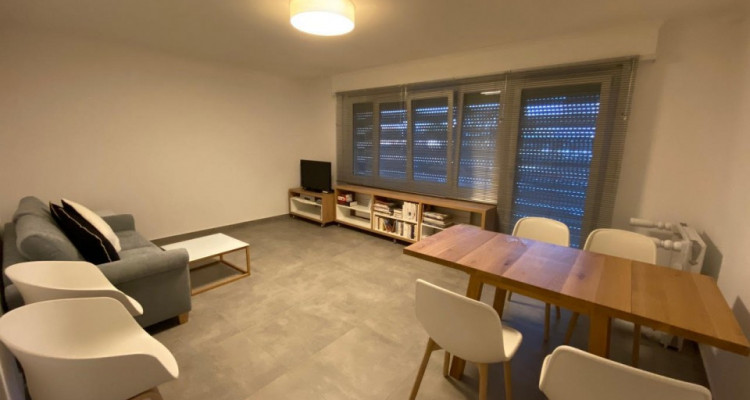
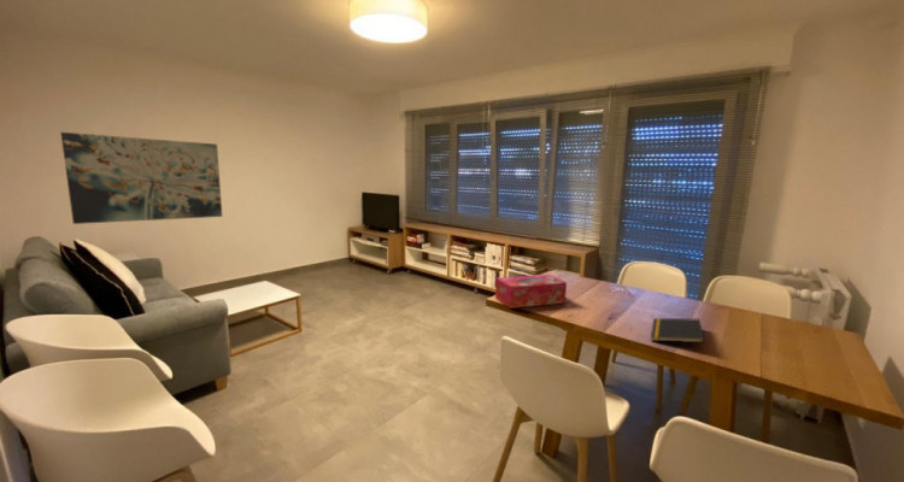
+ notepad [650,317,705,343]
+ tissue box [494,274,568,310]
+ wall art [59,131,223,225]
